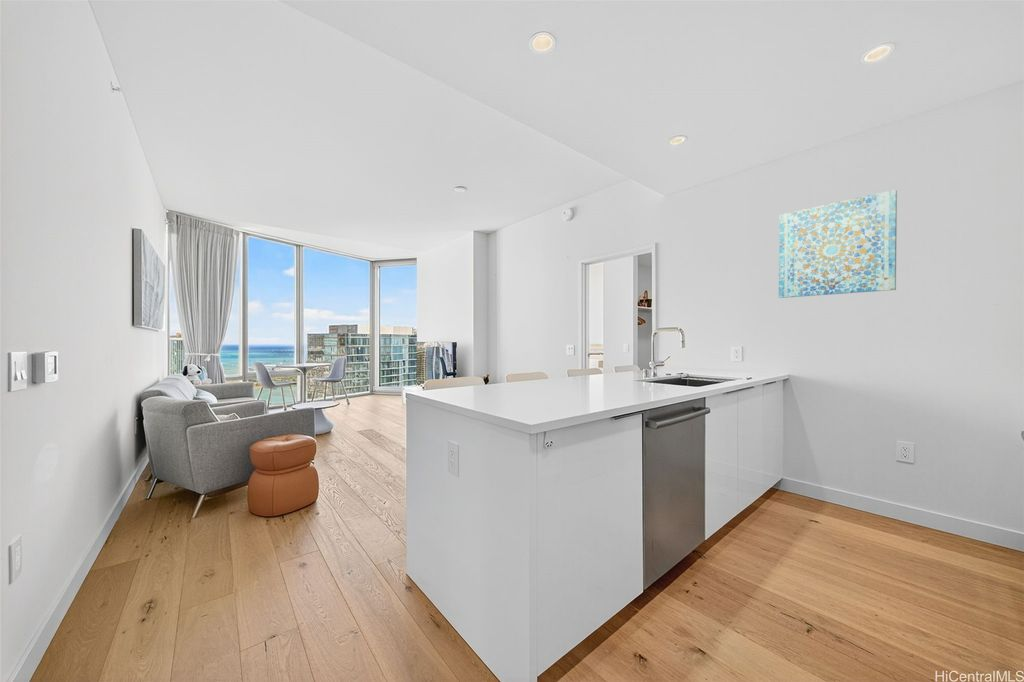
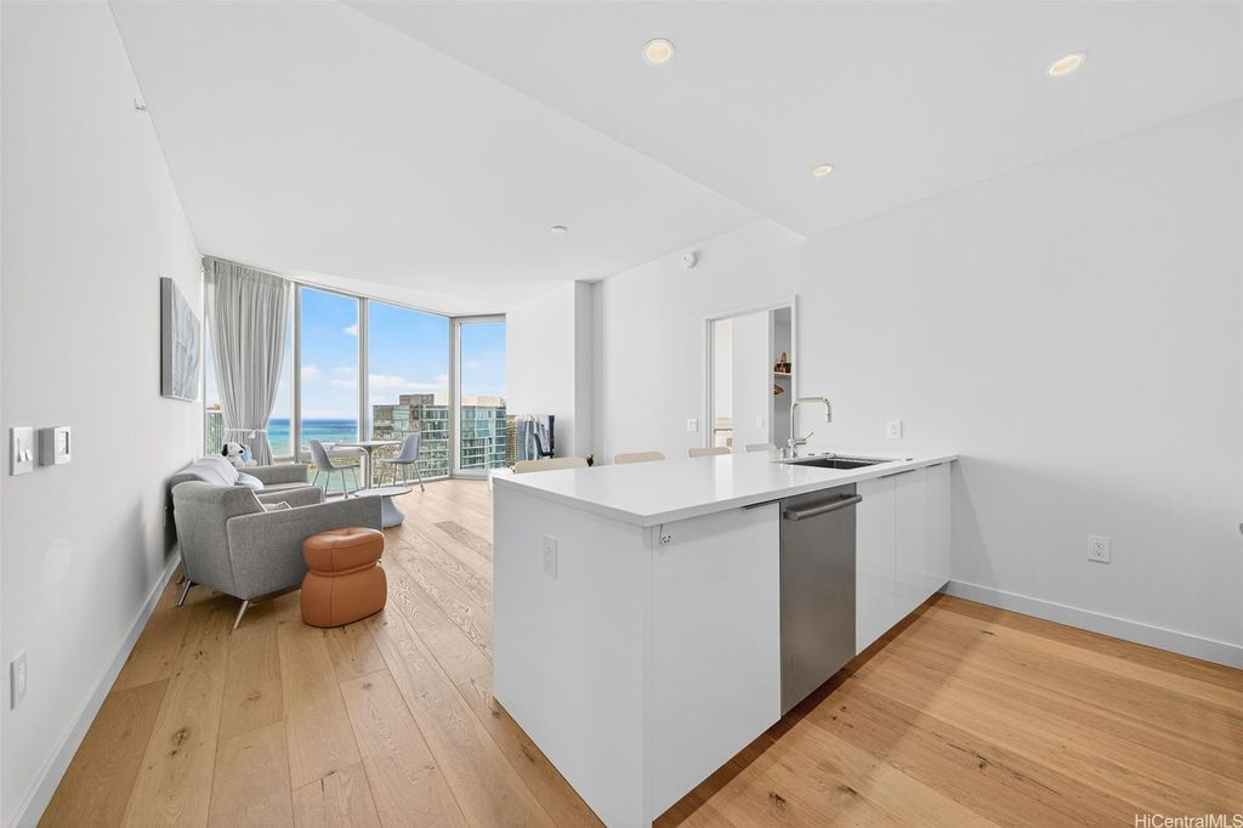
- wall art [778,189,898,299]
